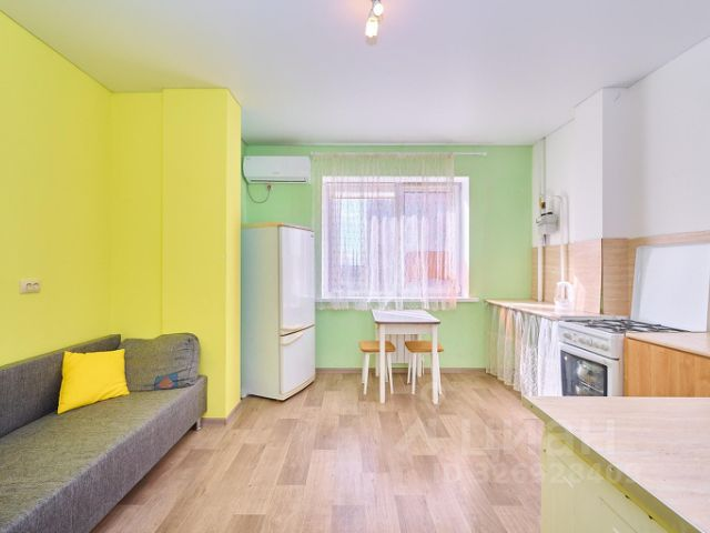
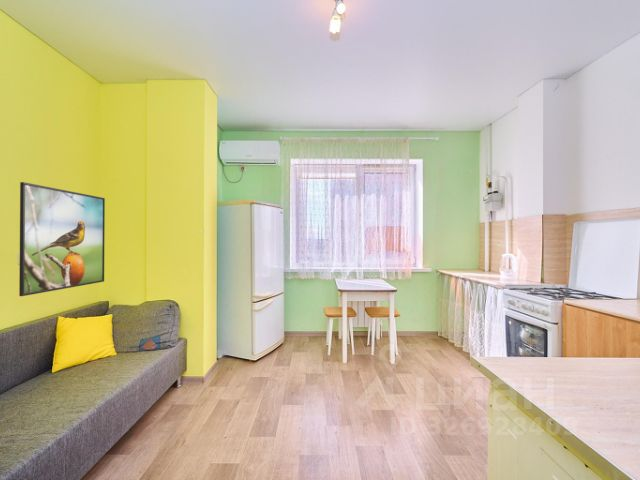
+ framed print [18,181,106,297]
